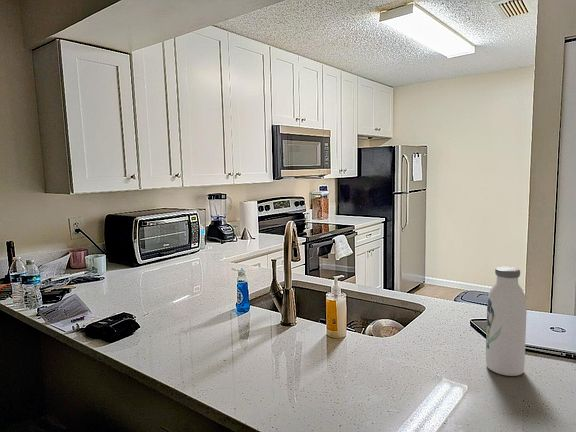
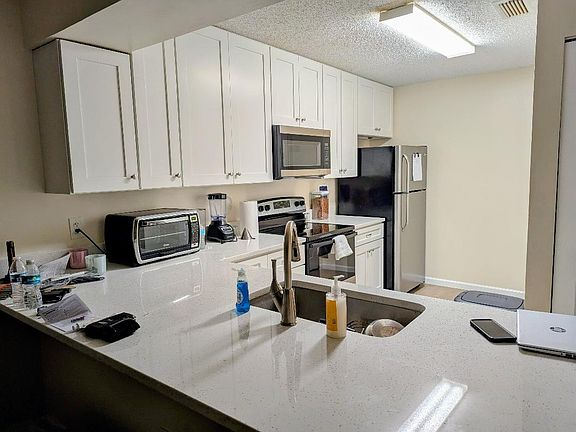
- water bottle [485,266,527,377]
